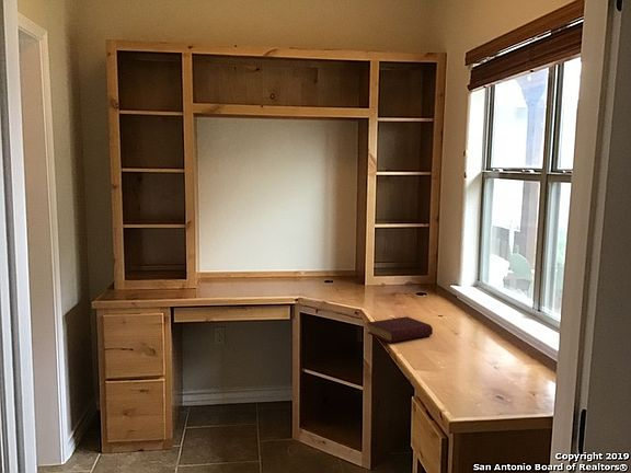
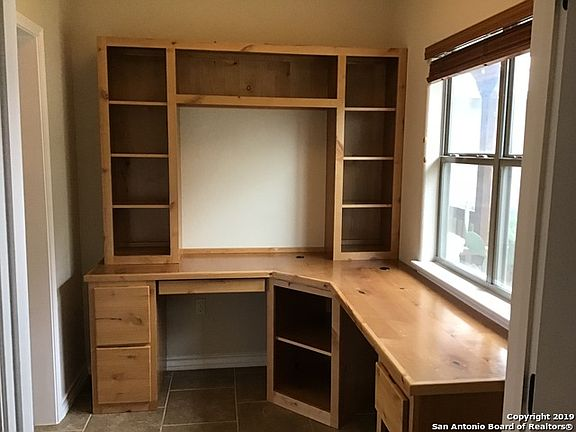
- book [366,315,434,344]
